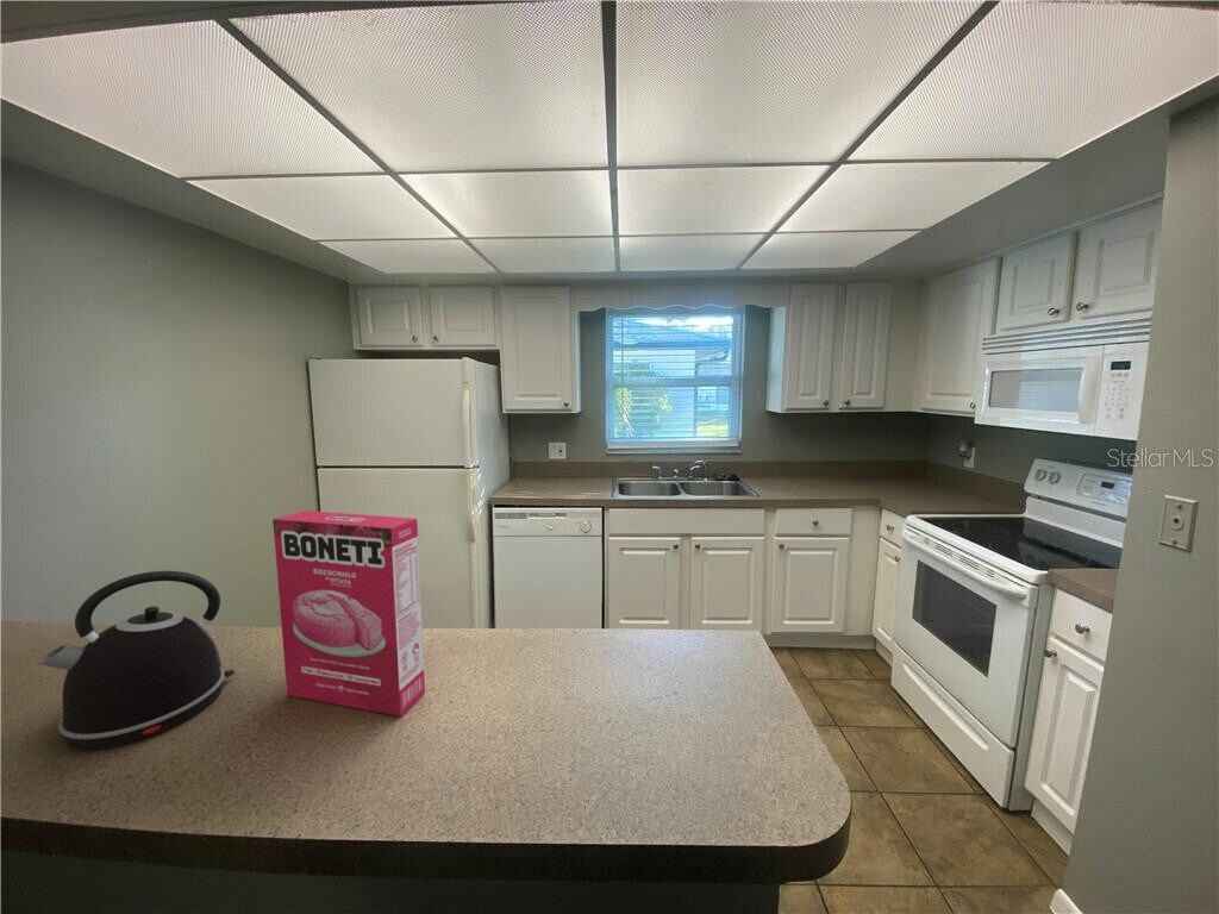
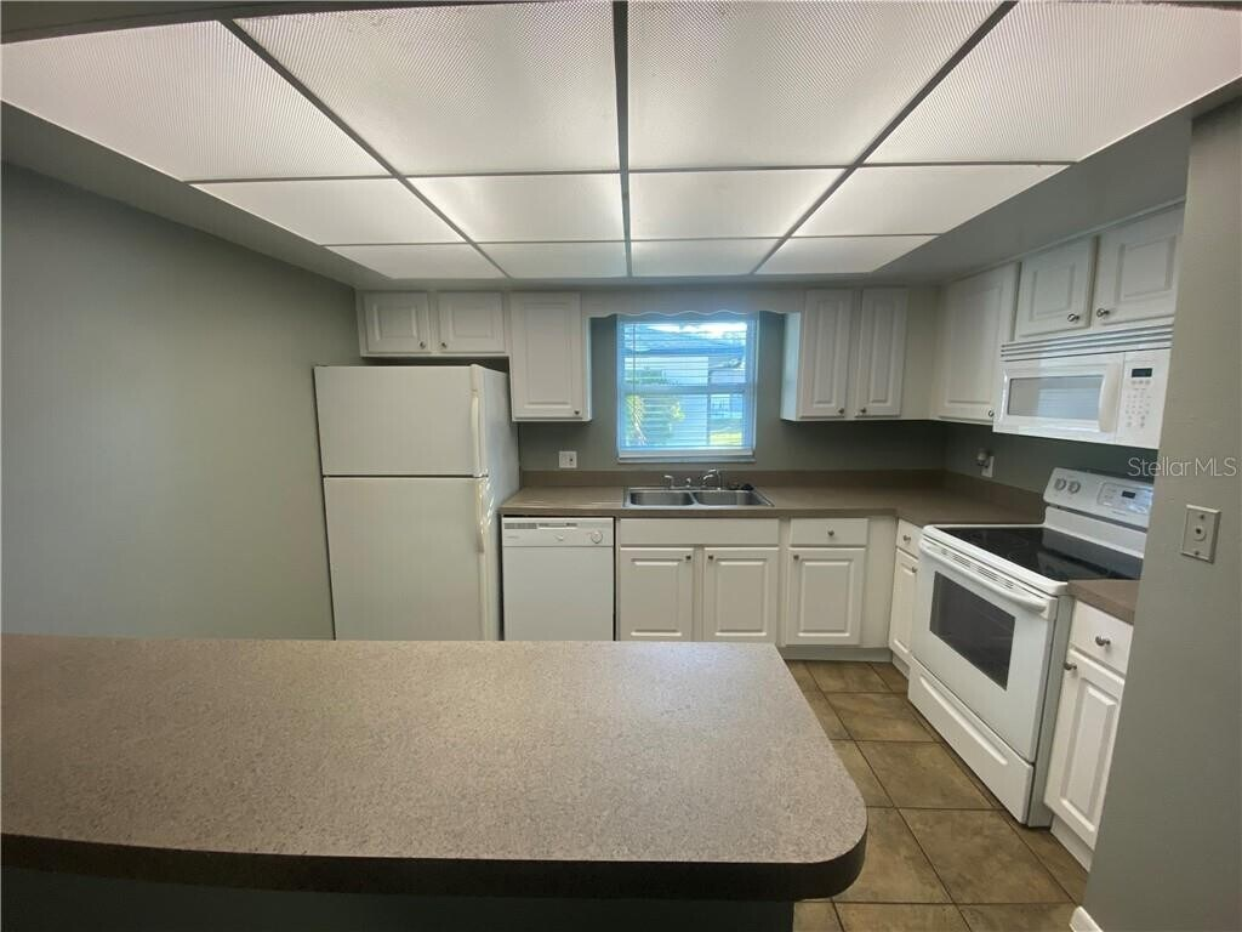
- cereal box [271,509,426,718]
- kettle [36,570,236,751]
